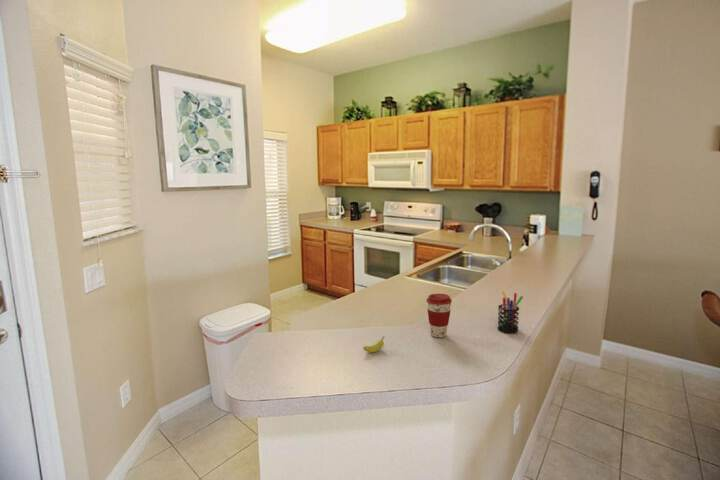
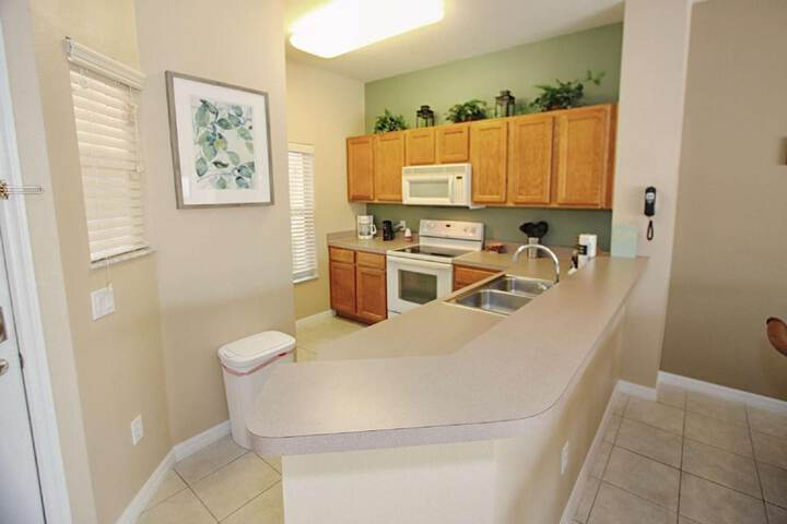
- pen holder [496,290,524,334]
- fruit [362,335,386,353]
- coffee cup [425,293,453,338]
